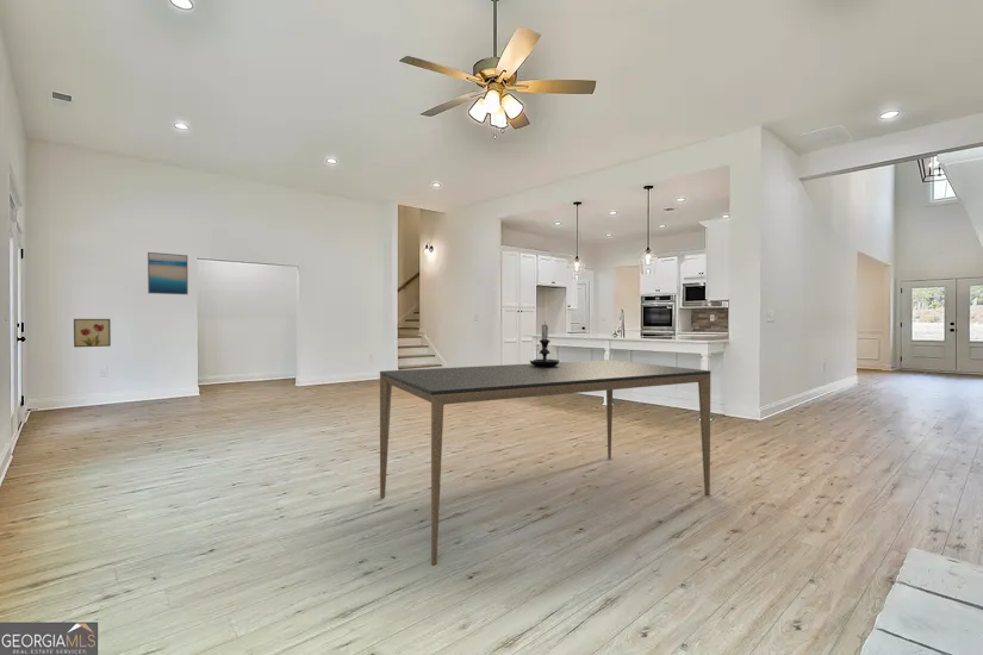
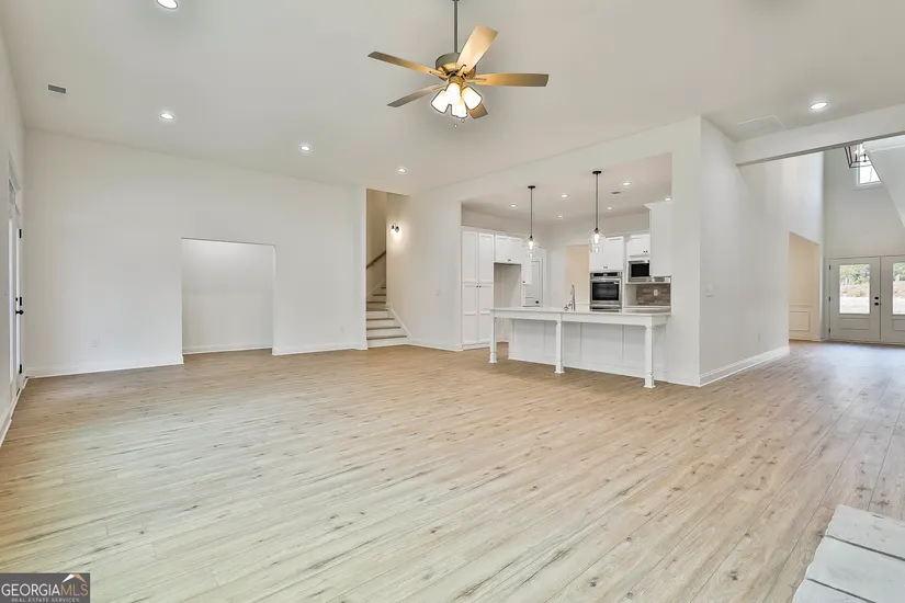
- wall art [147,251,189,295]
- candle holder [529,320,560,367]
- wall art [73,318,112,348]
- dining table [379,358,711,567]
